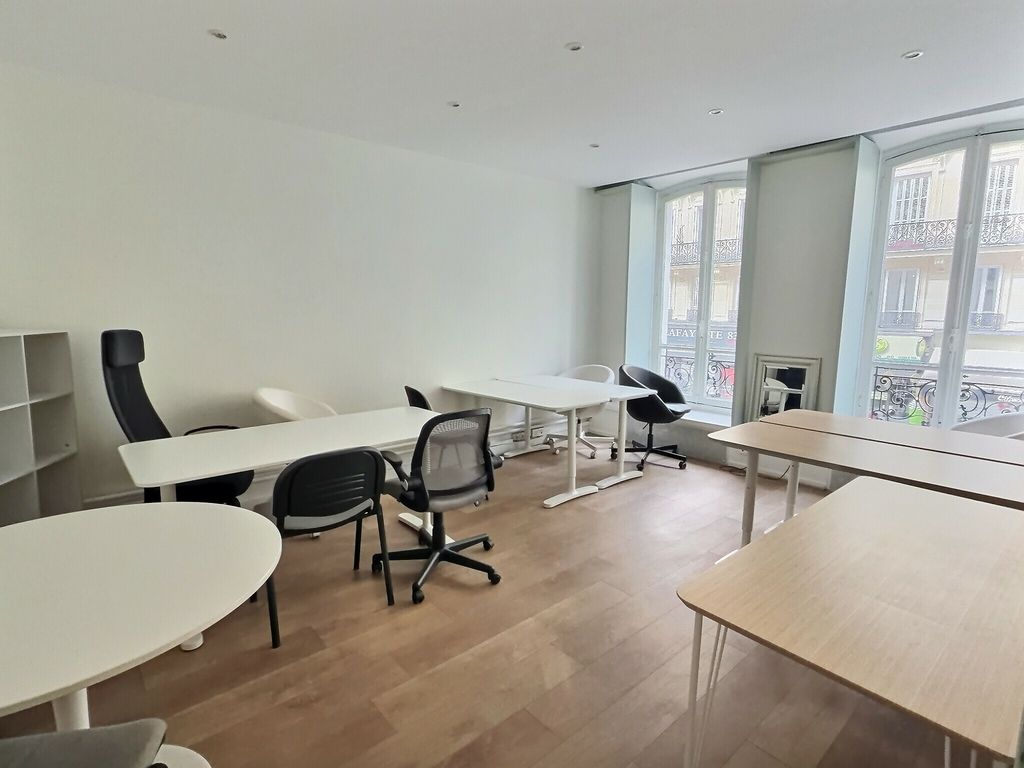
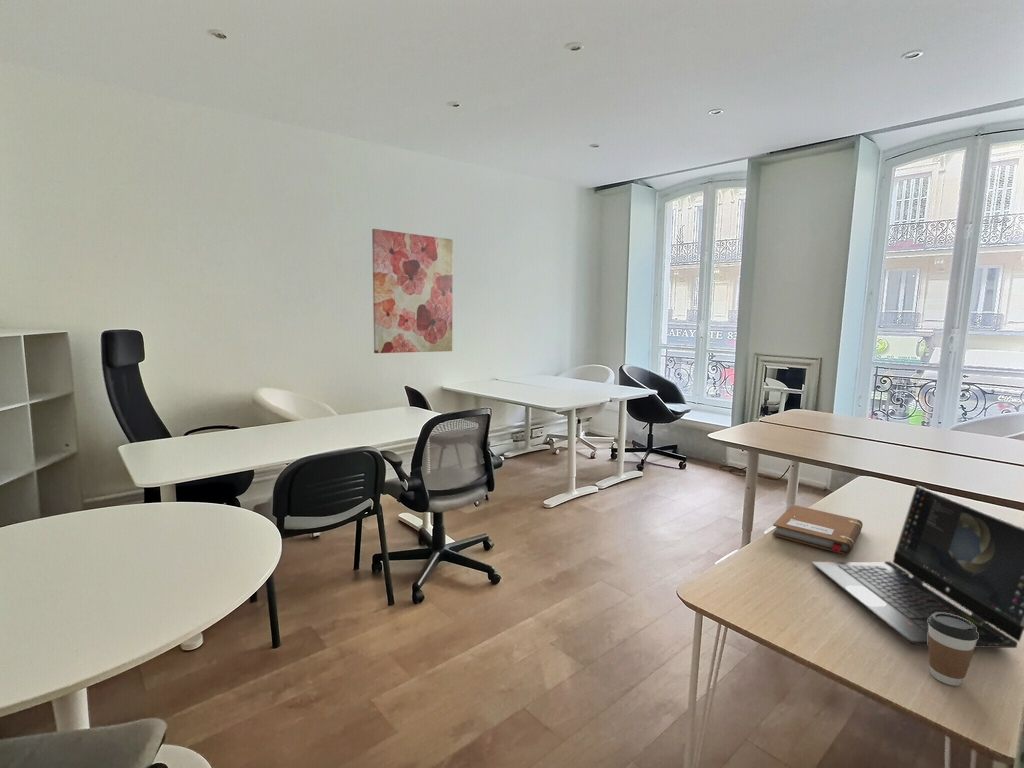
+ coffee cup [928,613,978,687]
+ wall art [371,228,454,354]
+ notebook [771,504,864,555]
+ laptop computer [811,485,1024,649]
